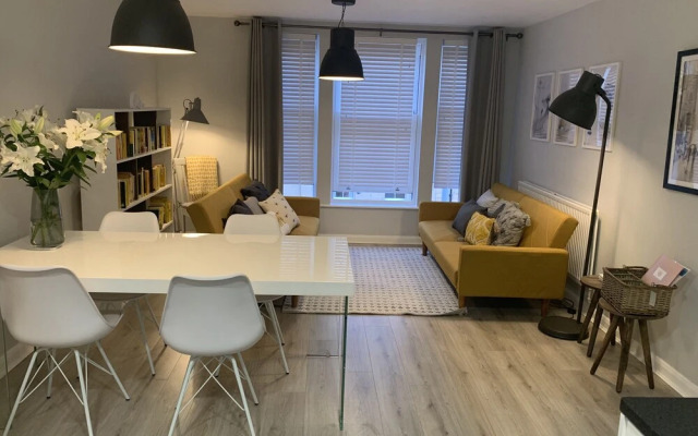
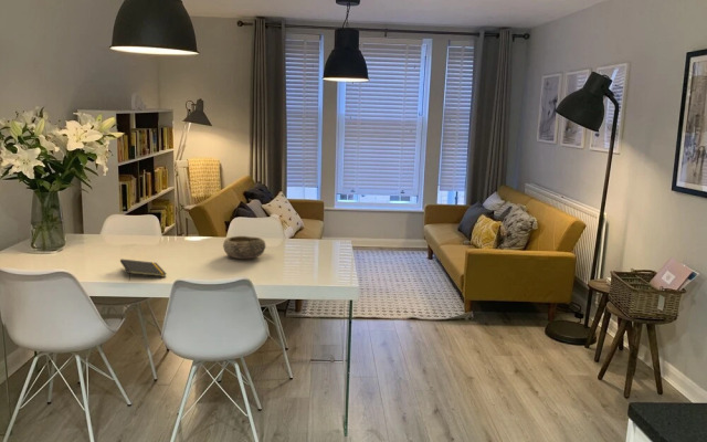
+ notepad [119,257,168,282]
+ bowl [222,235,266,260]
